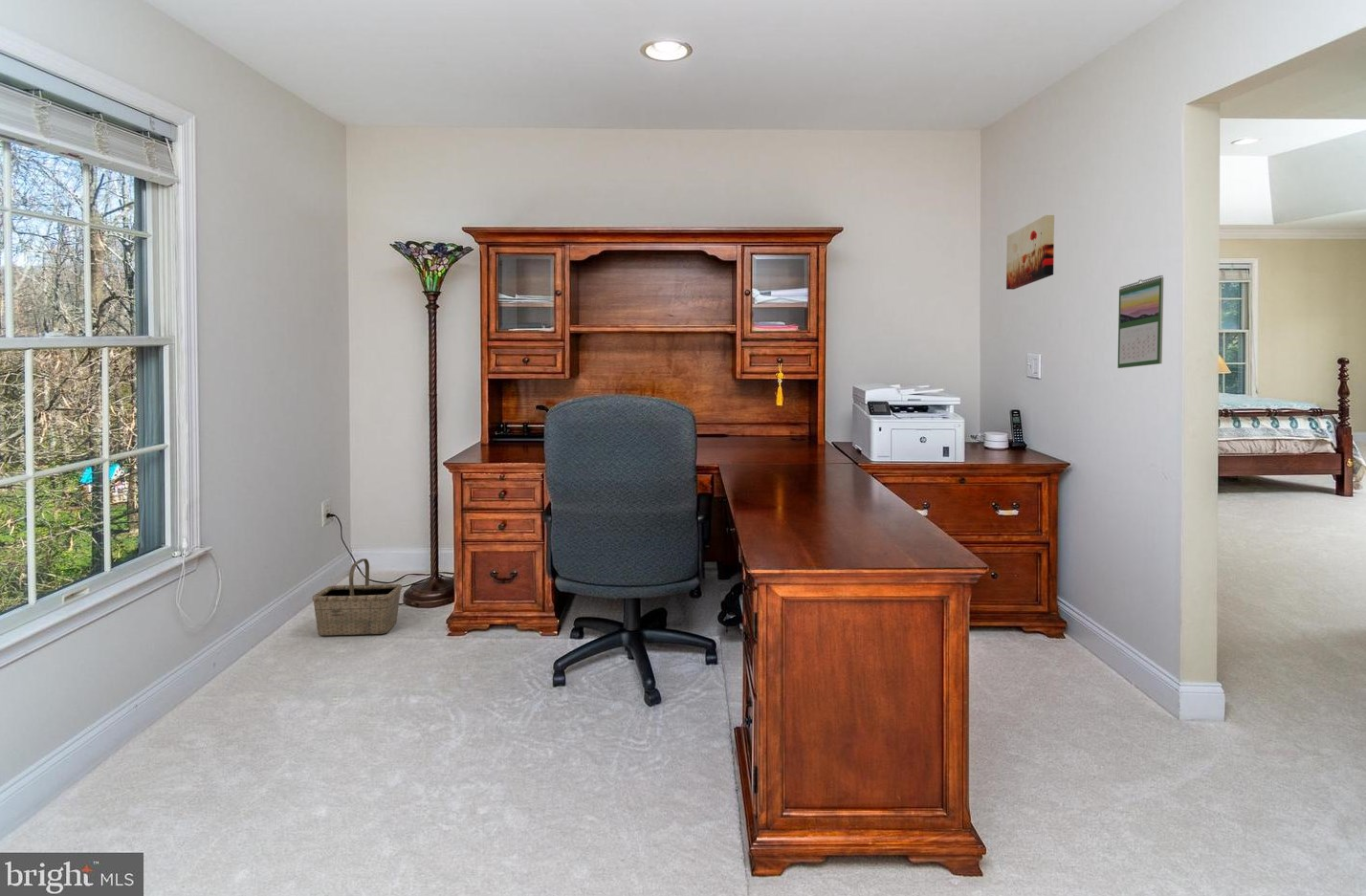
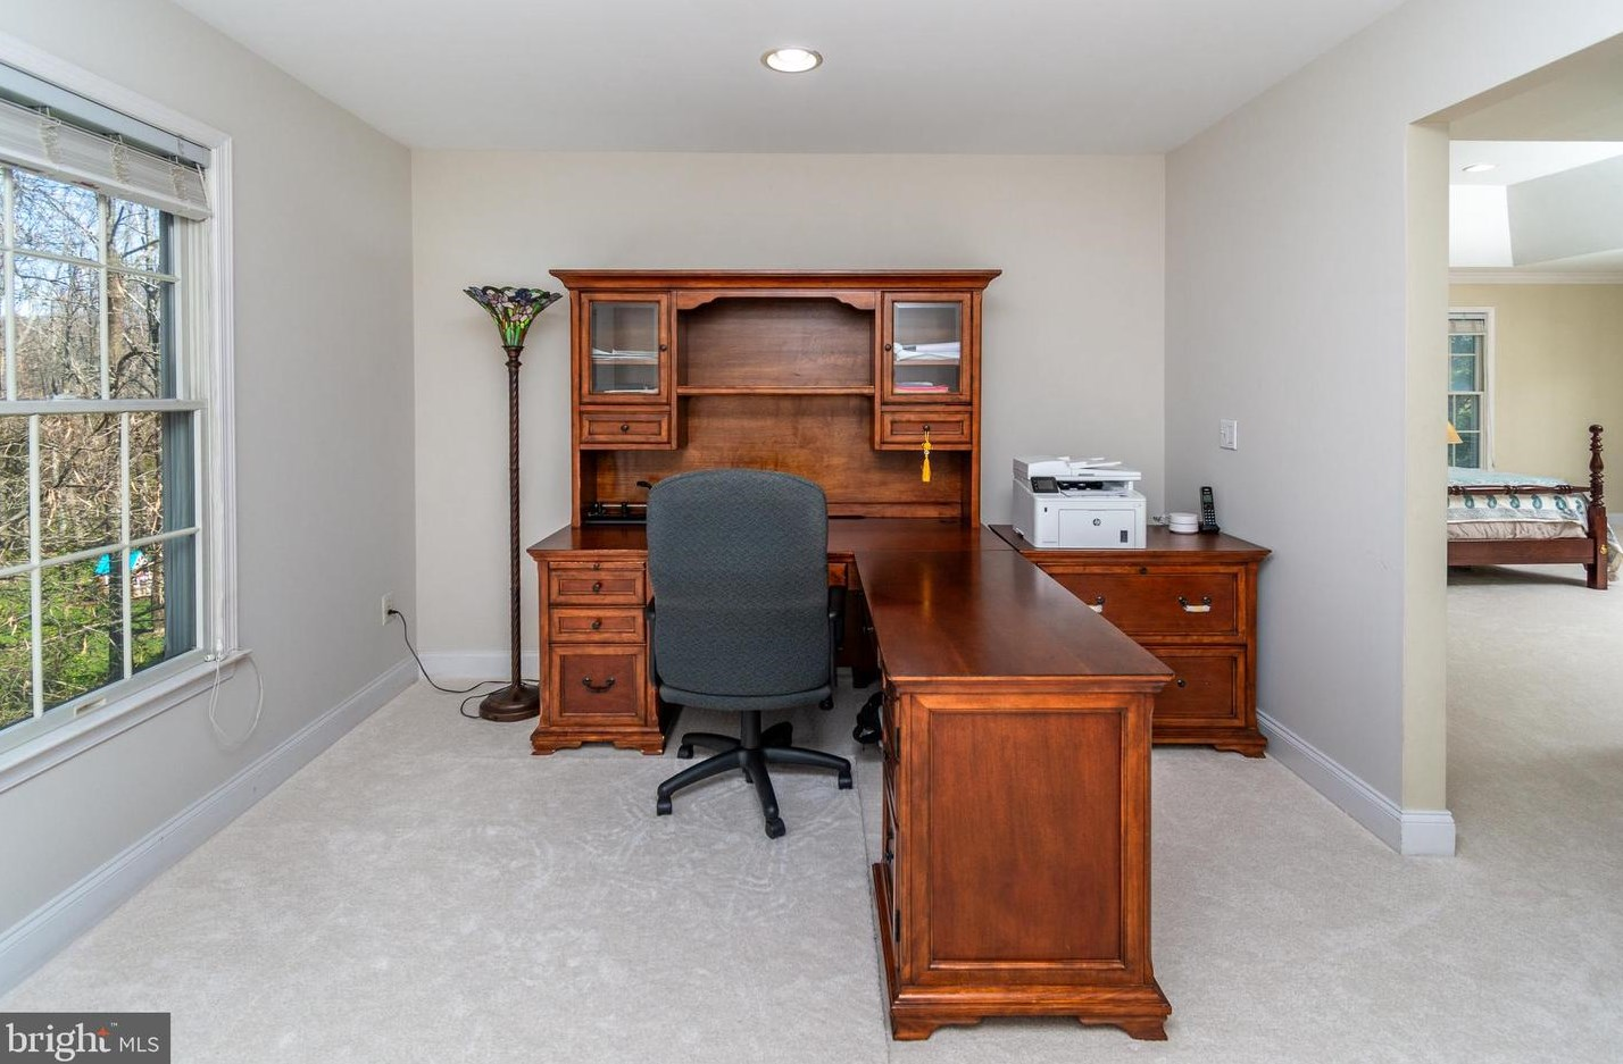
- basket [312,557,403,636]
- wall art [1005,214,1055,291]
- calendar [1117,274,1164,369]
